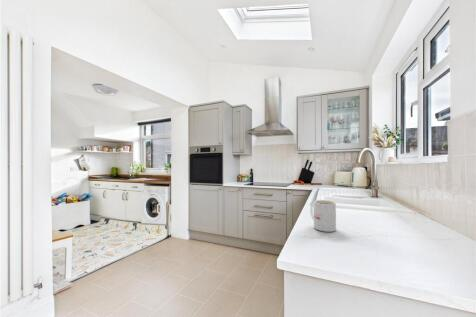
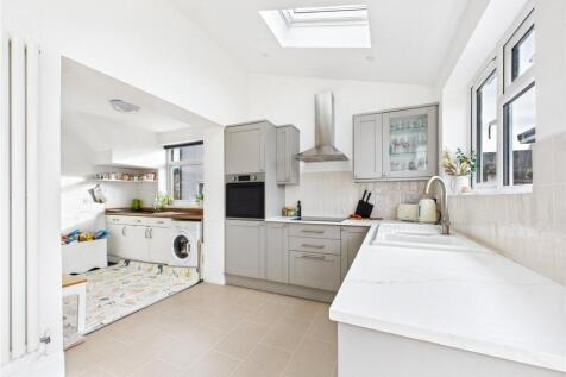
- mug [309,199,337,233]
